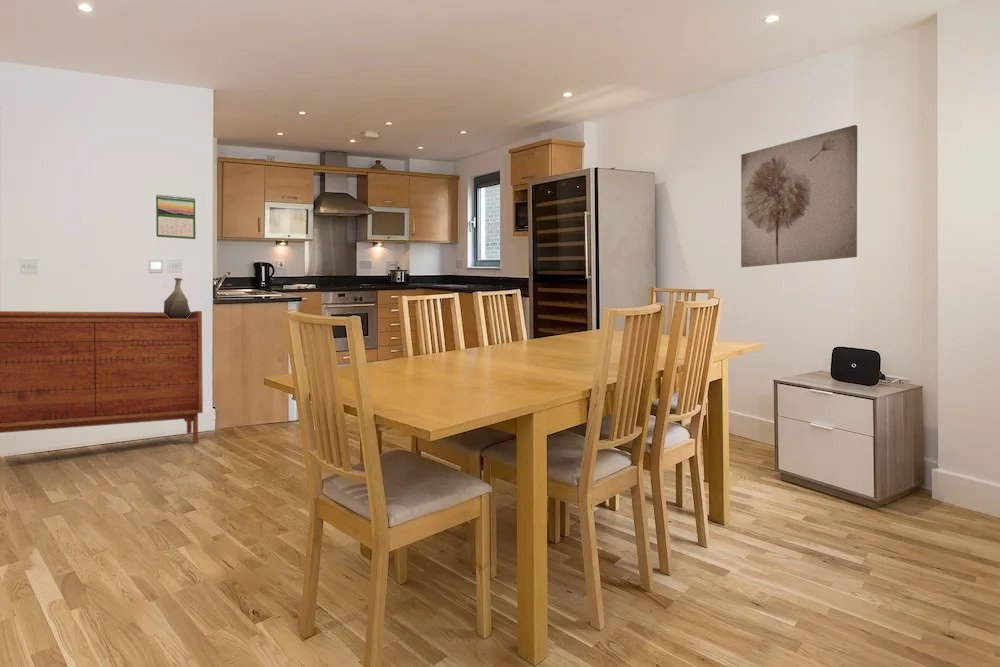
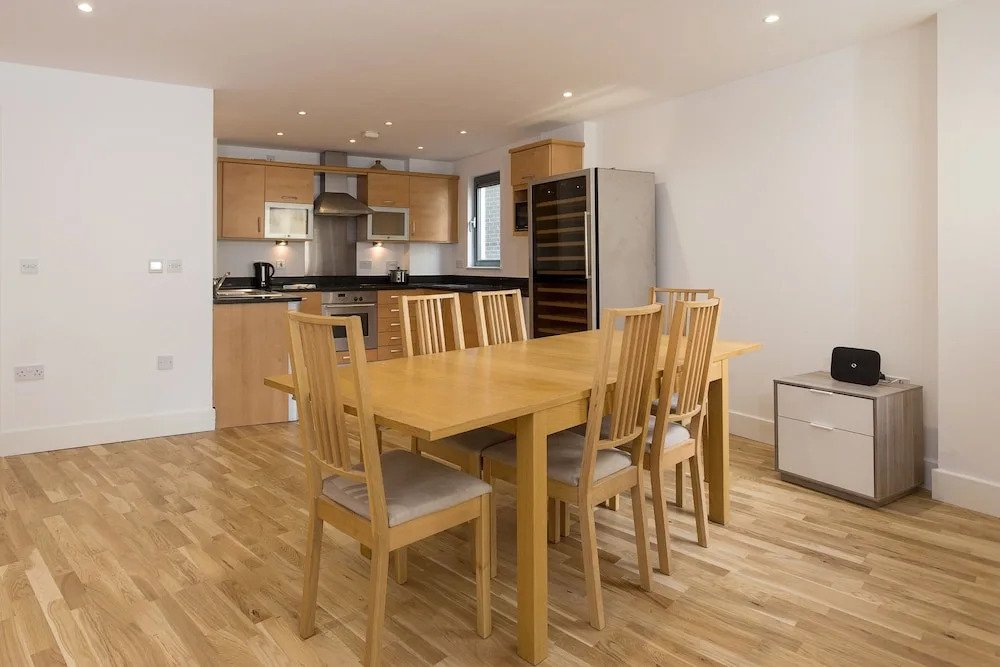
- vase [163,277,191,319]
- calendar [155,193,196,240]
- sideboard [0,310,204,445]
- wall art [740,124,858,268]
